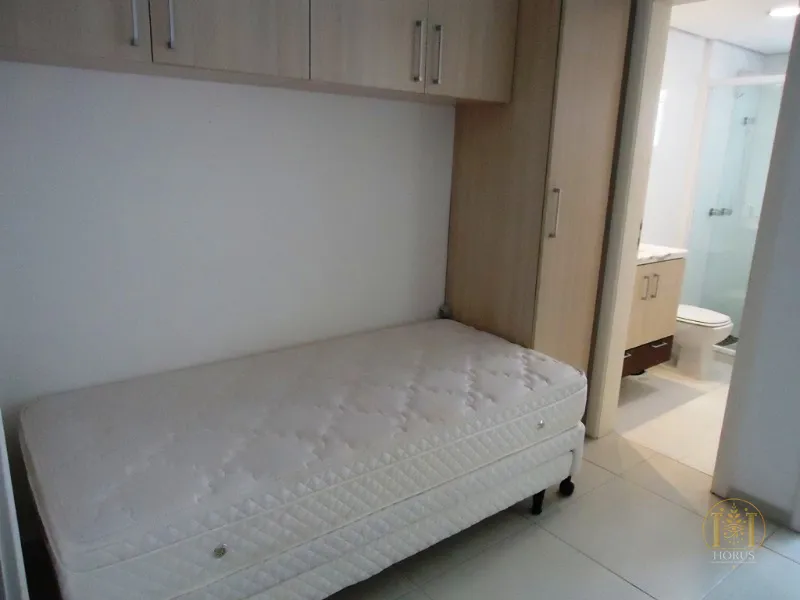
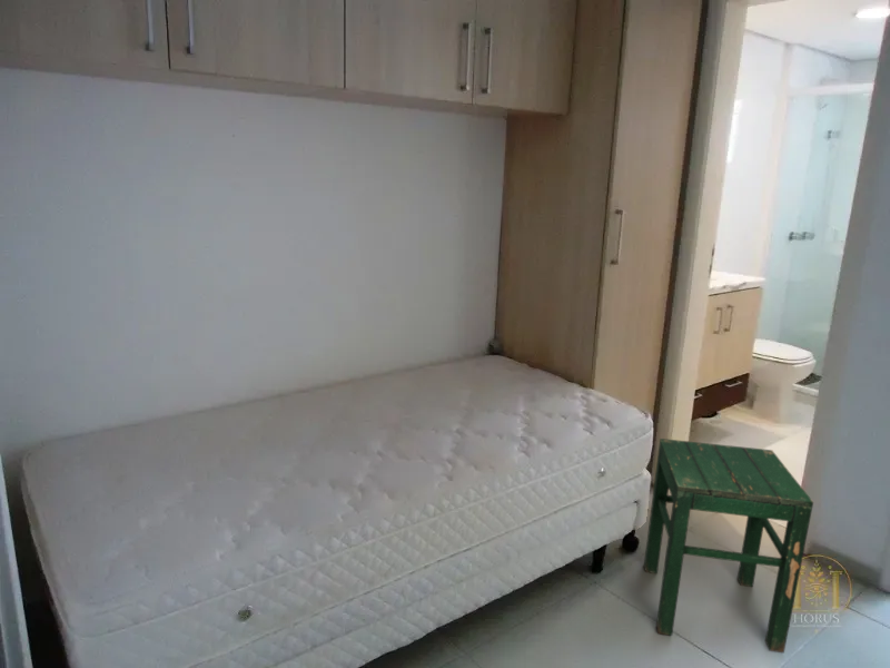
+ stool [643,438,814,654]
